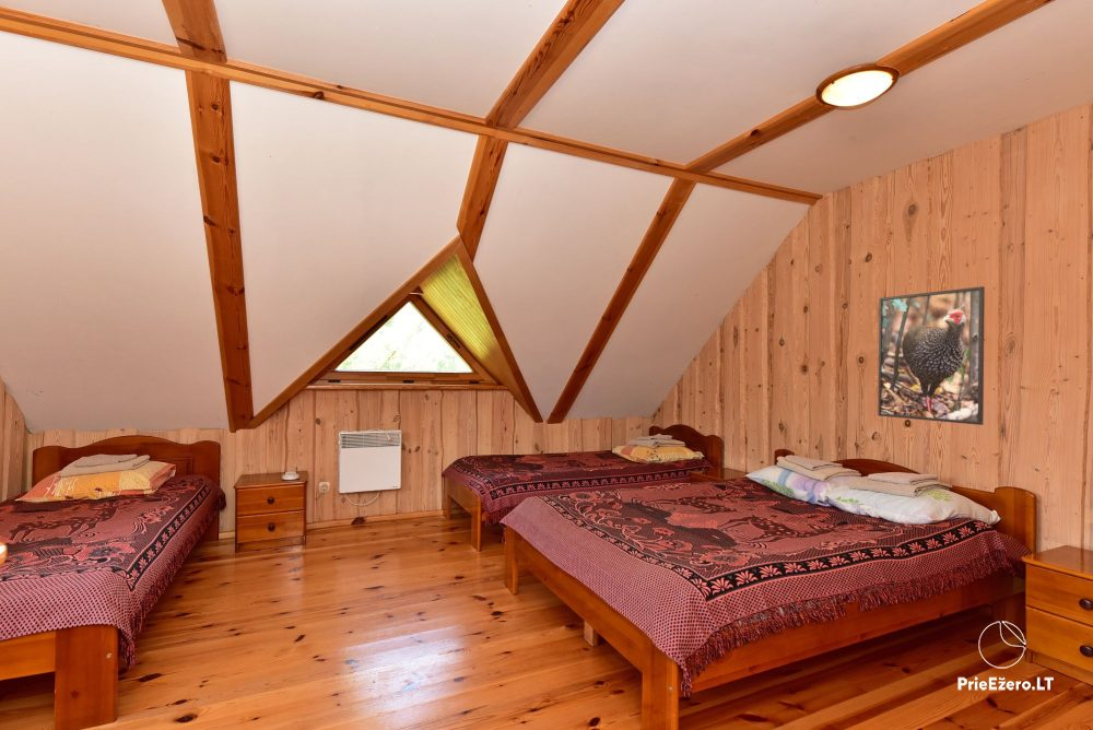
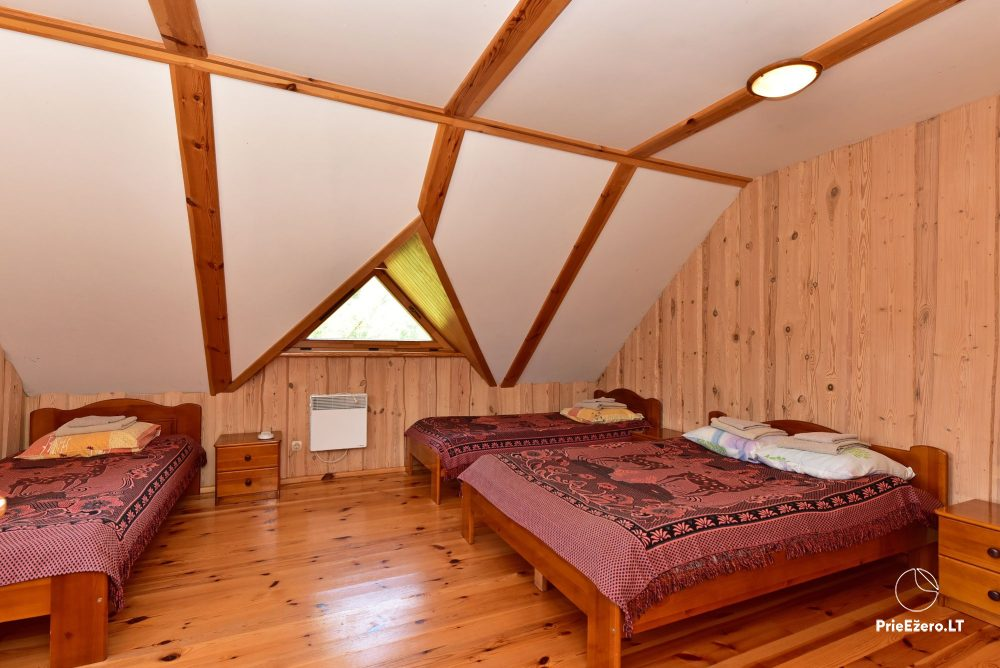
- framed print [877,285,986,426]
